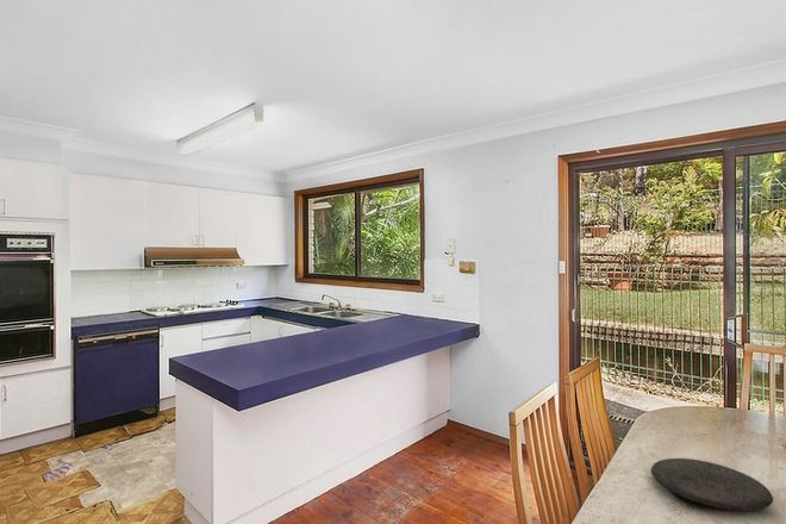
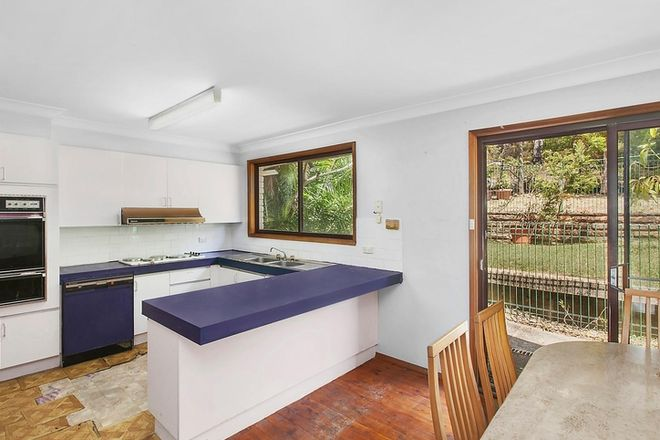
- plate [650,457,774,512]
